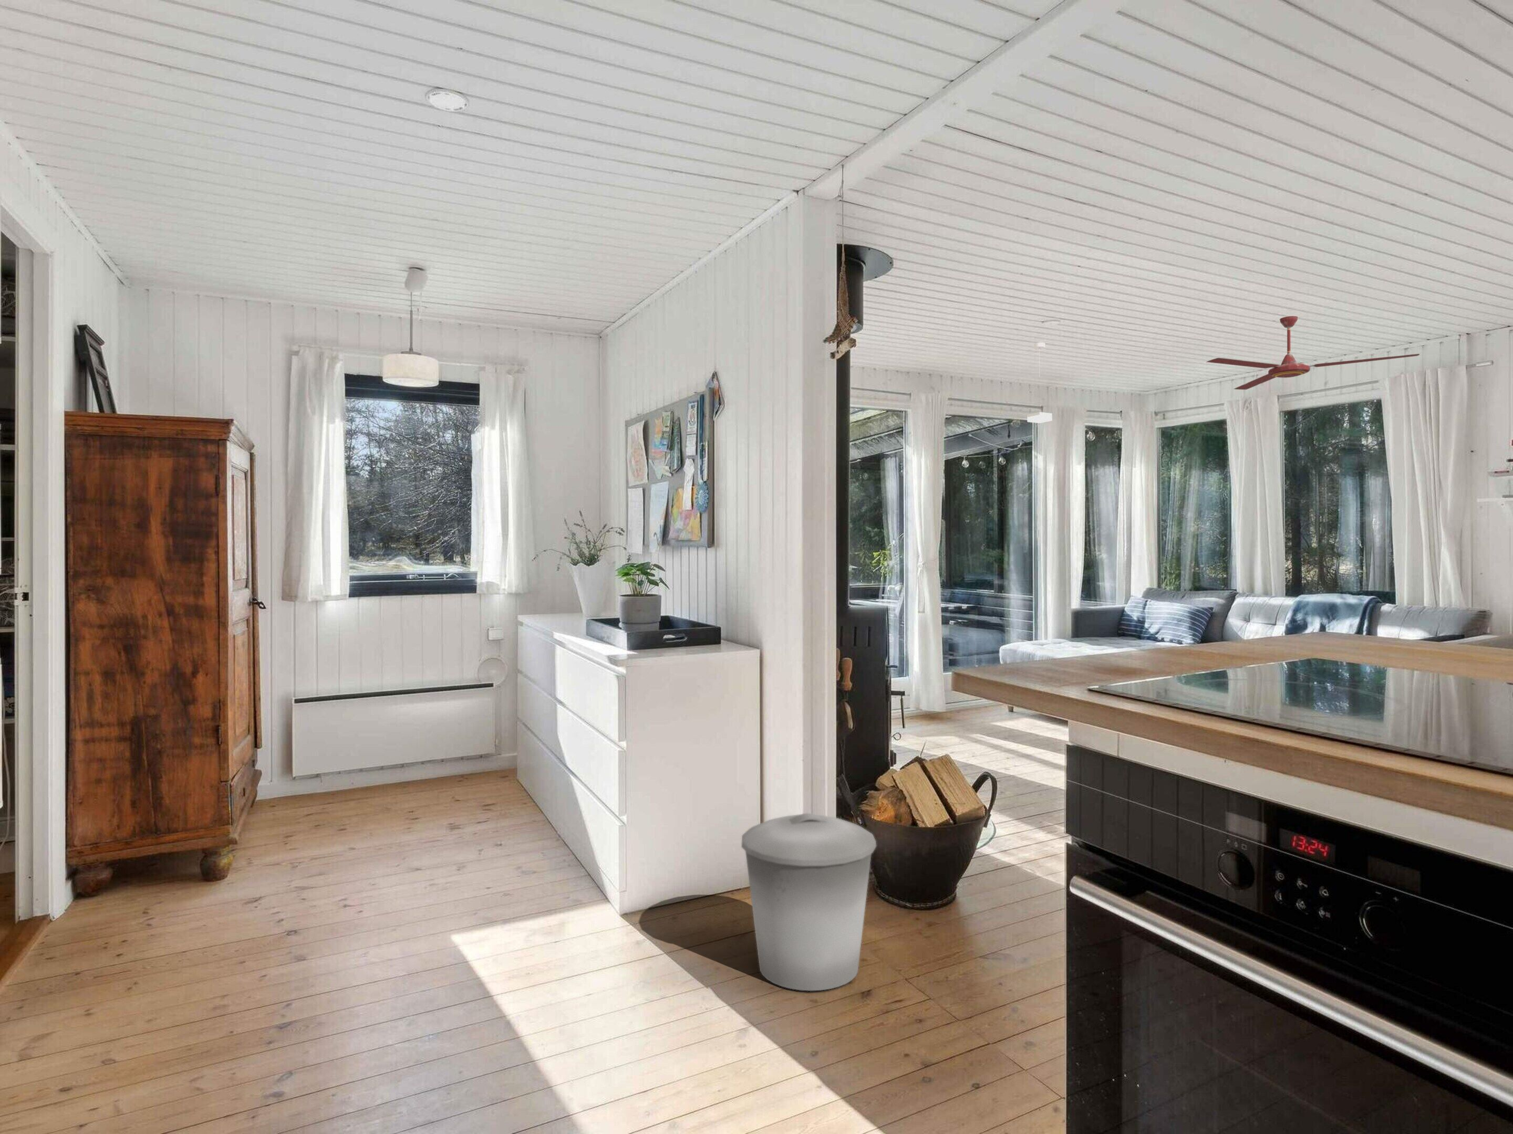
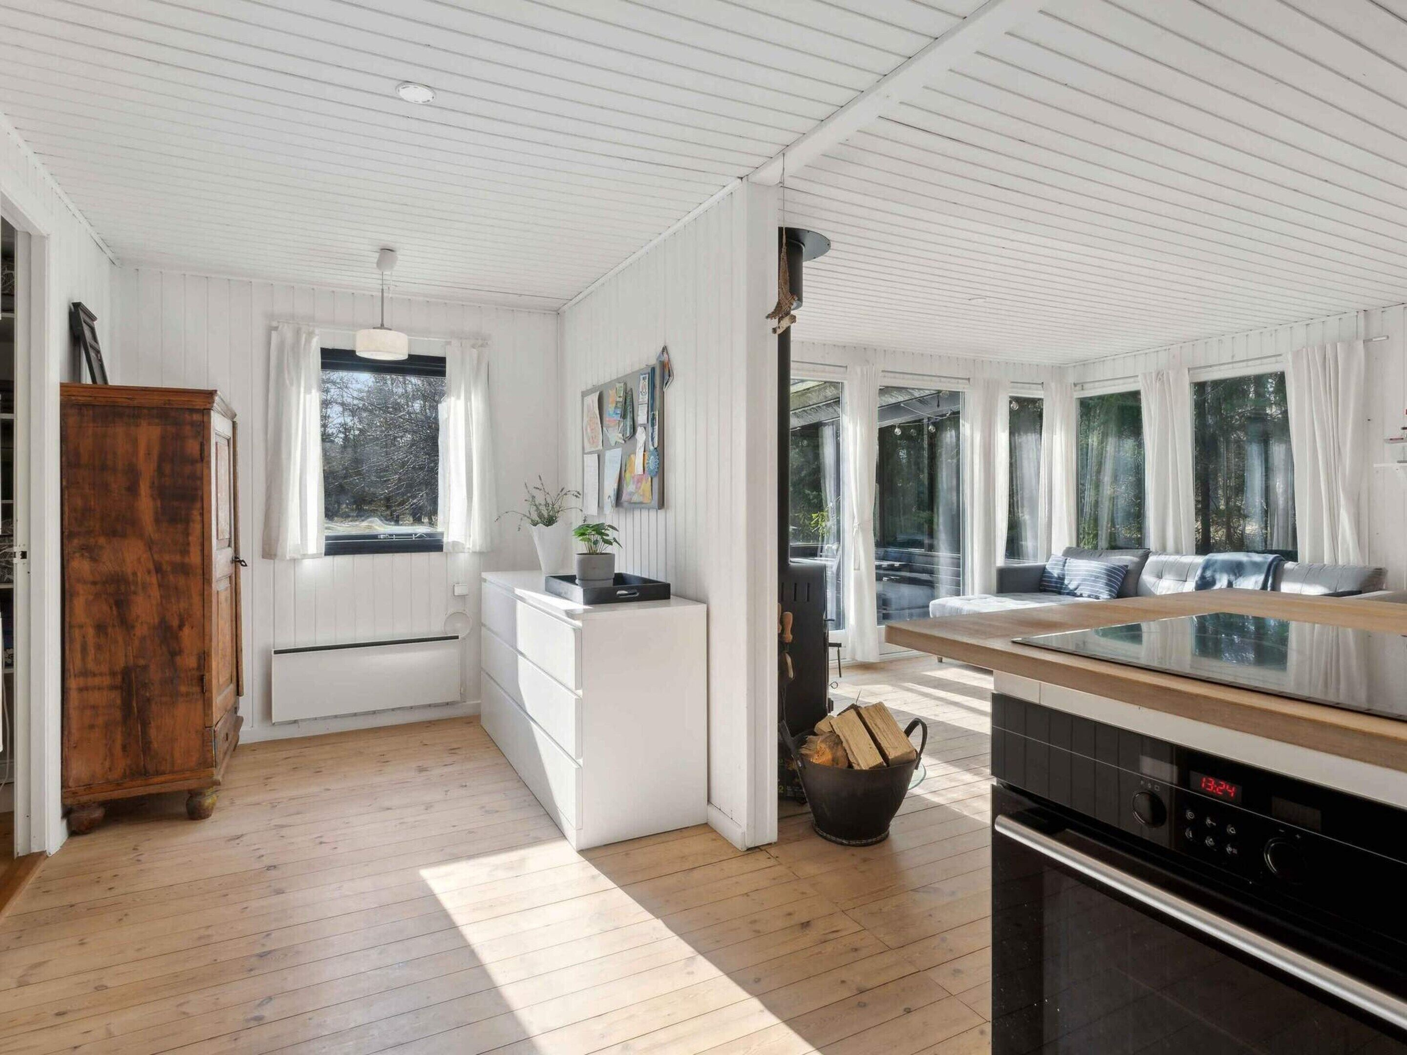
- ceiling fan [1206,316,1420,390]
- trash can [741,812,877,991]
- pendant lamp [1027,342,1053,424]
